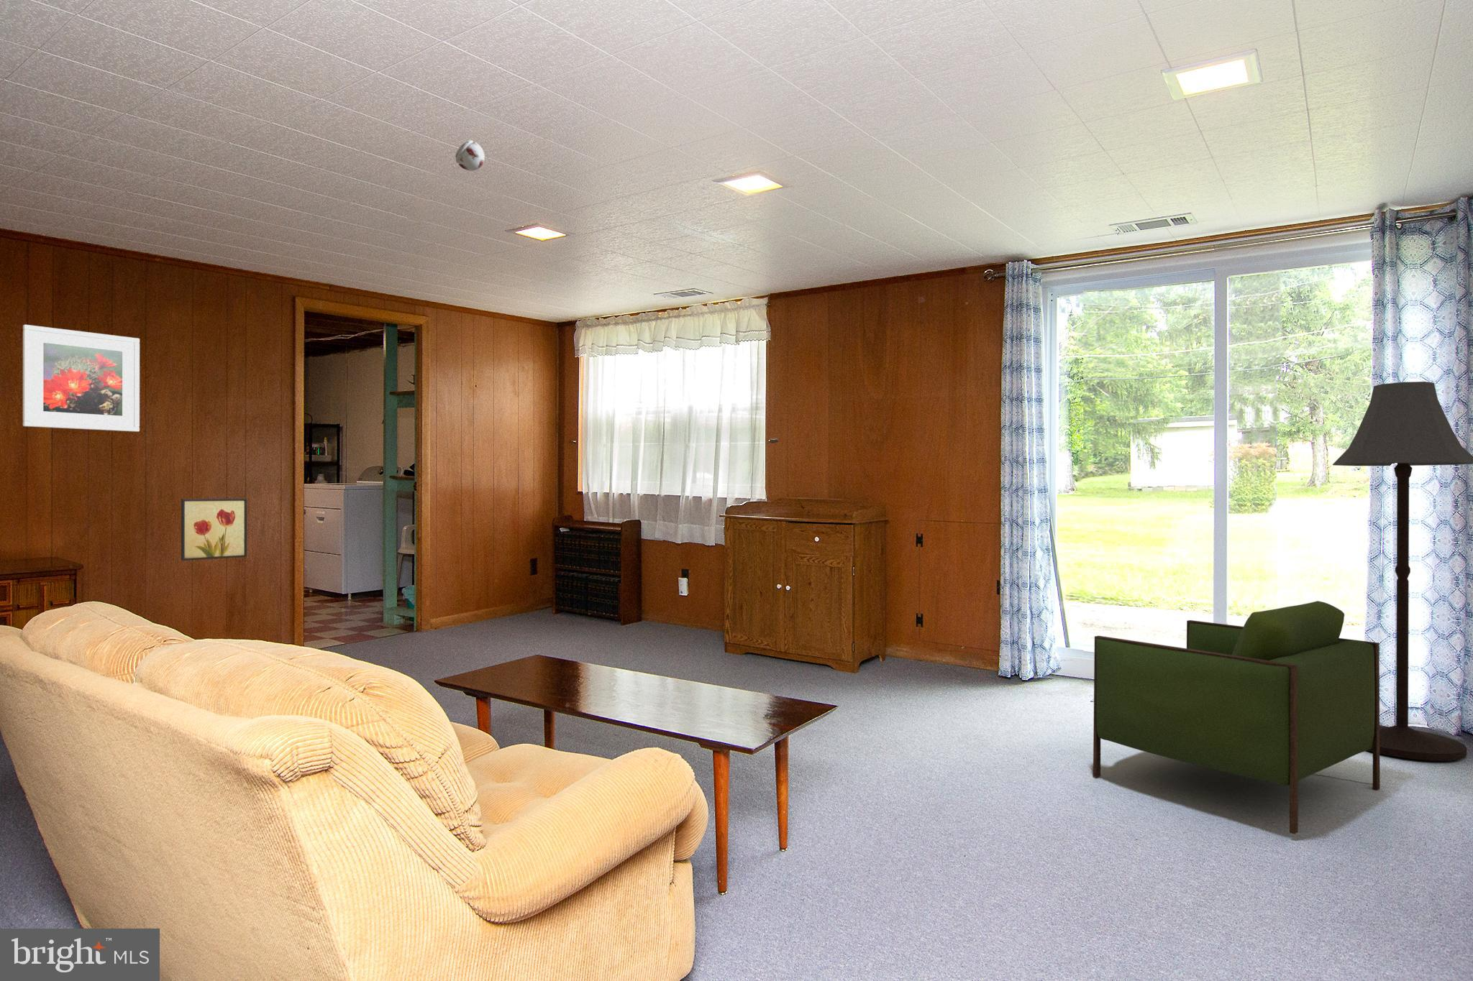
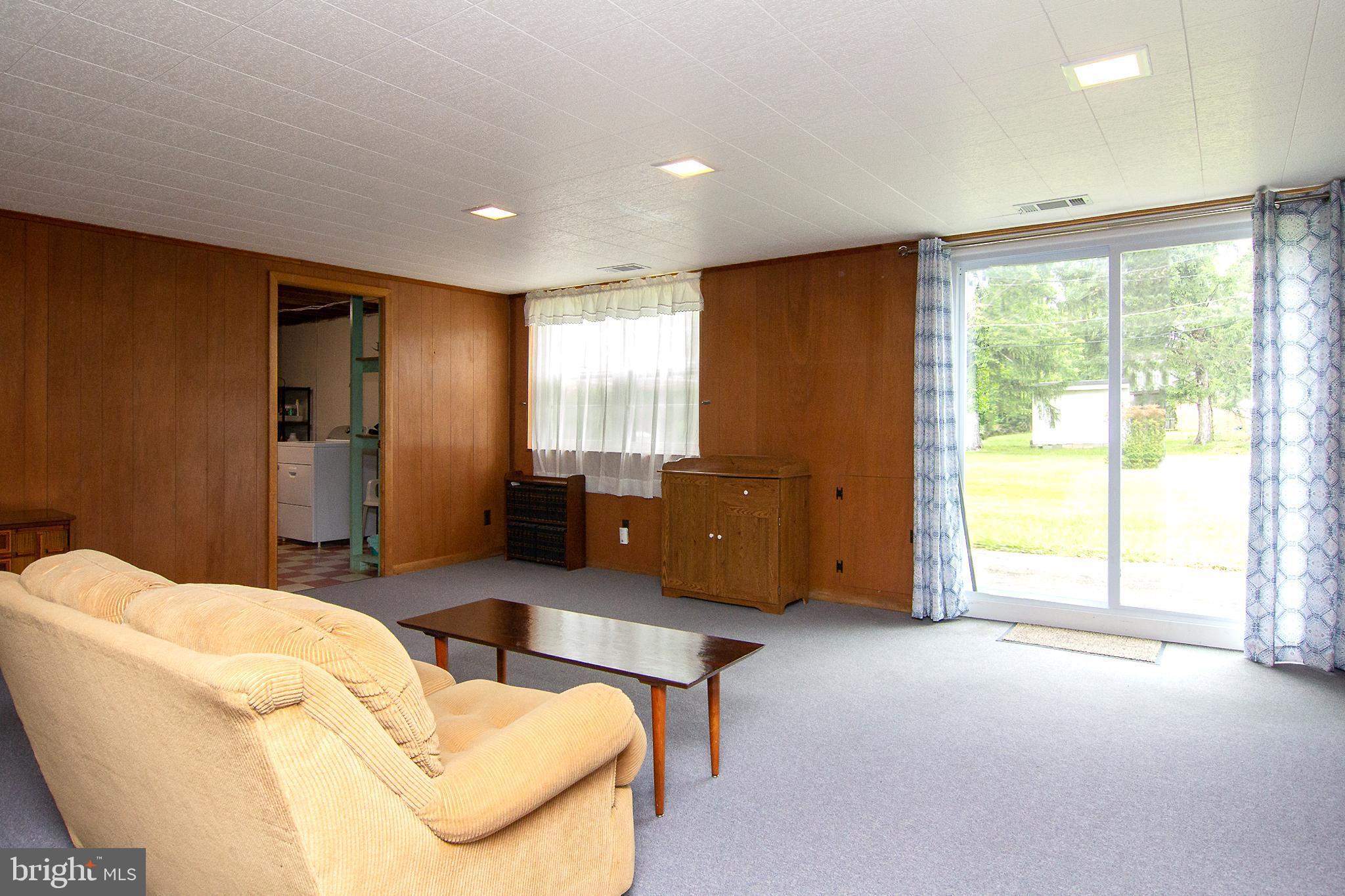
- floor lamp [1332,381,1473,762]
- smoke detector [454,139,485,172]
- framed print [22,324,140,432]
- armchair [1093,600,1381,834]
- wall art [181,498,248,562]
